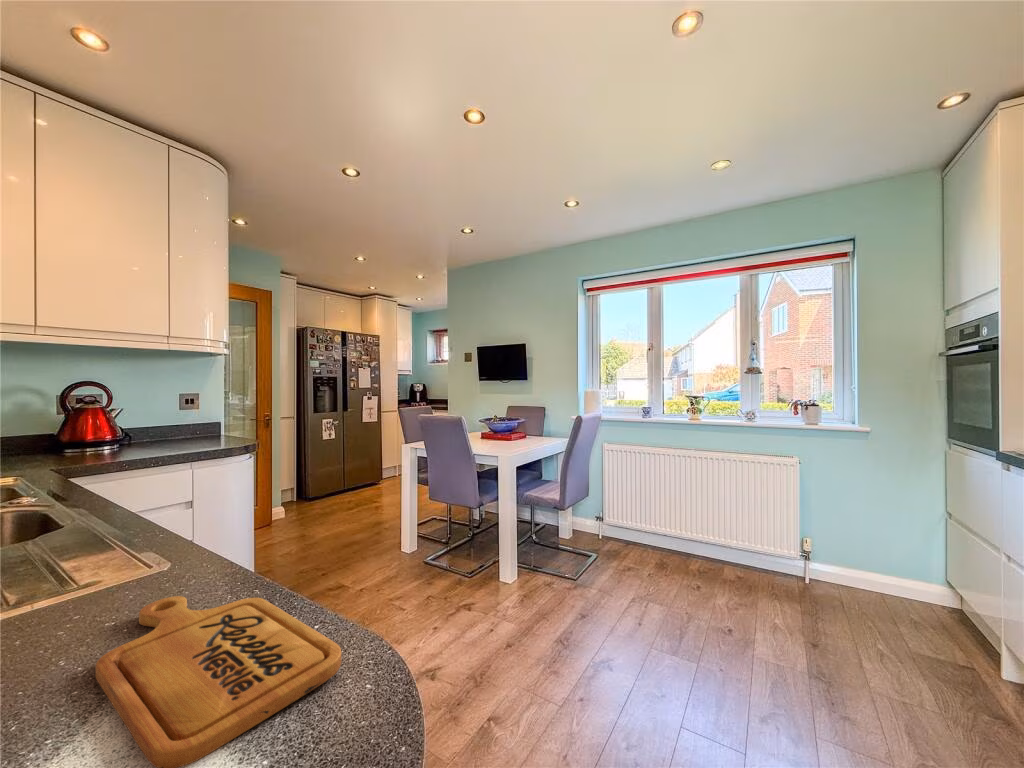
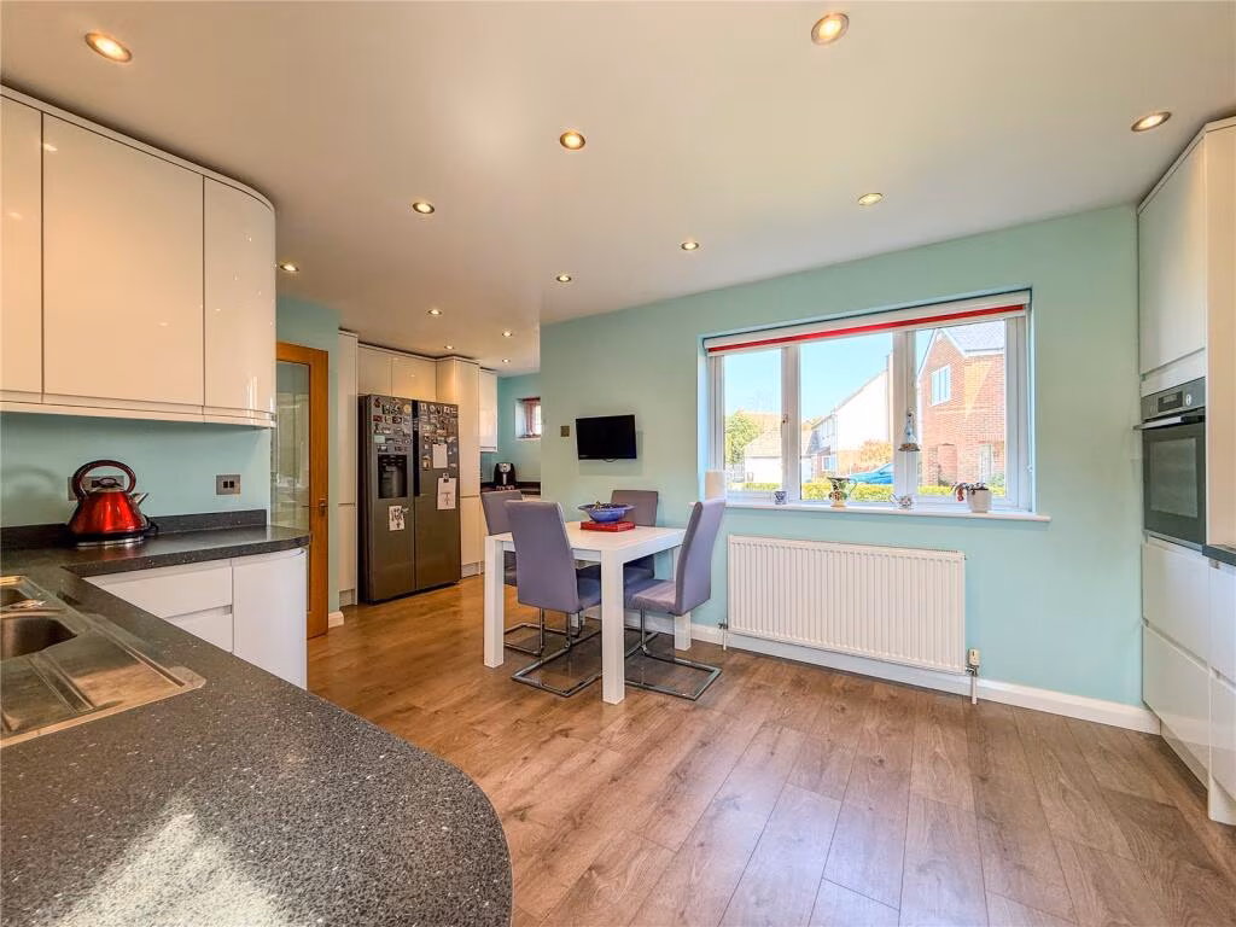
- cutting board [95,595,342,768]
